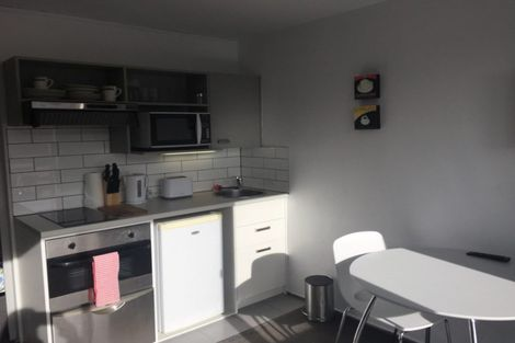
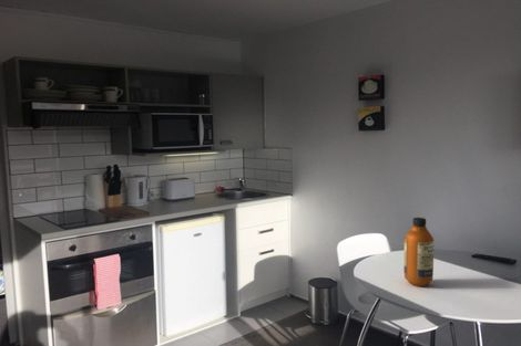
+ bottle [402,217,435,287]
